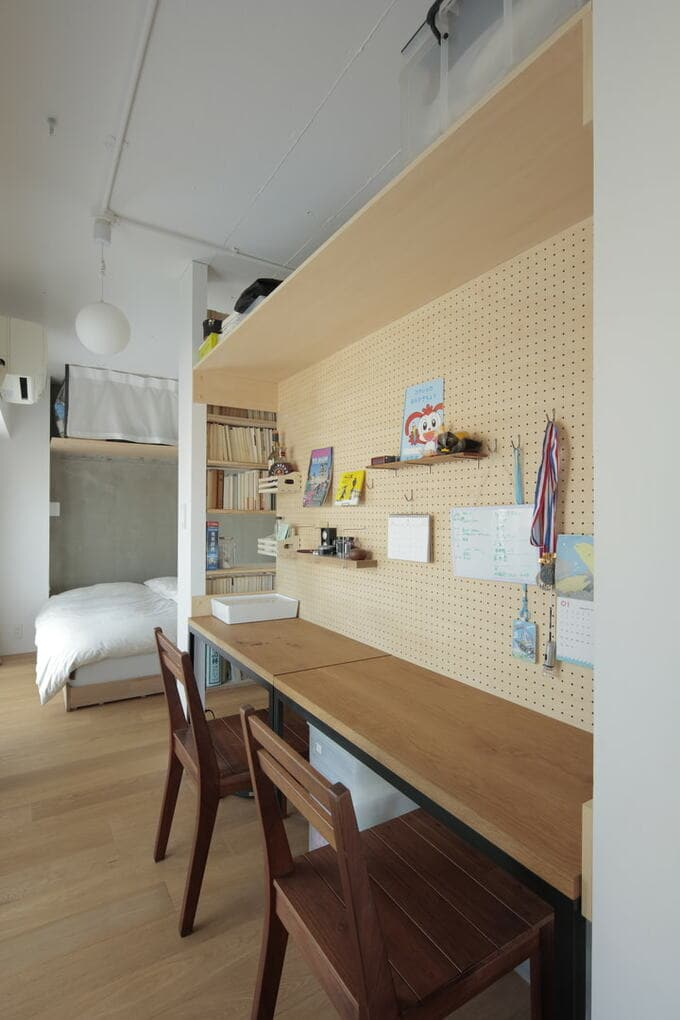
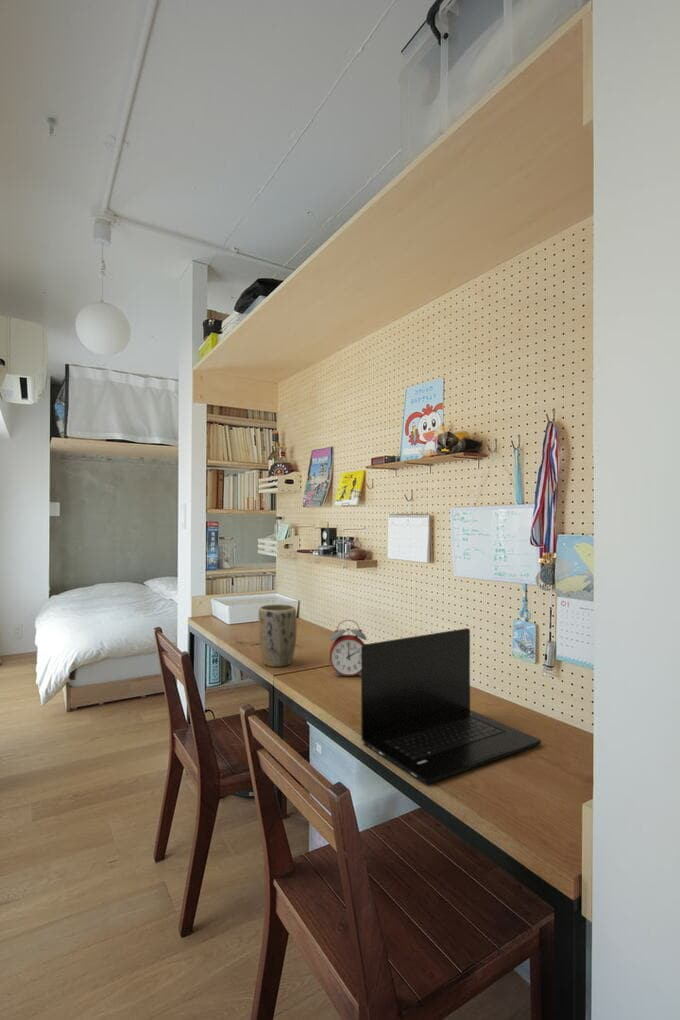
+ alarm clock [329,619,368,677]
+ laptop [360,627,542,785]
+ plant pot [257,603,298,668]
